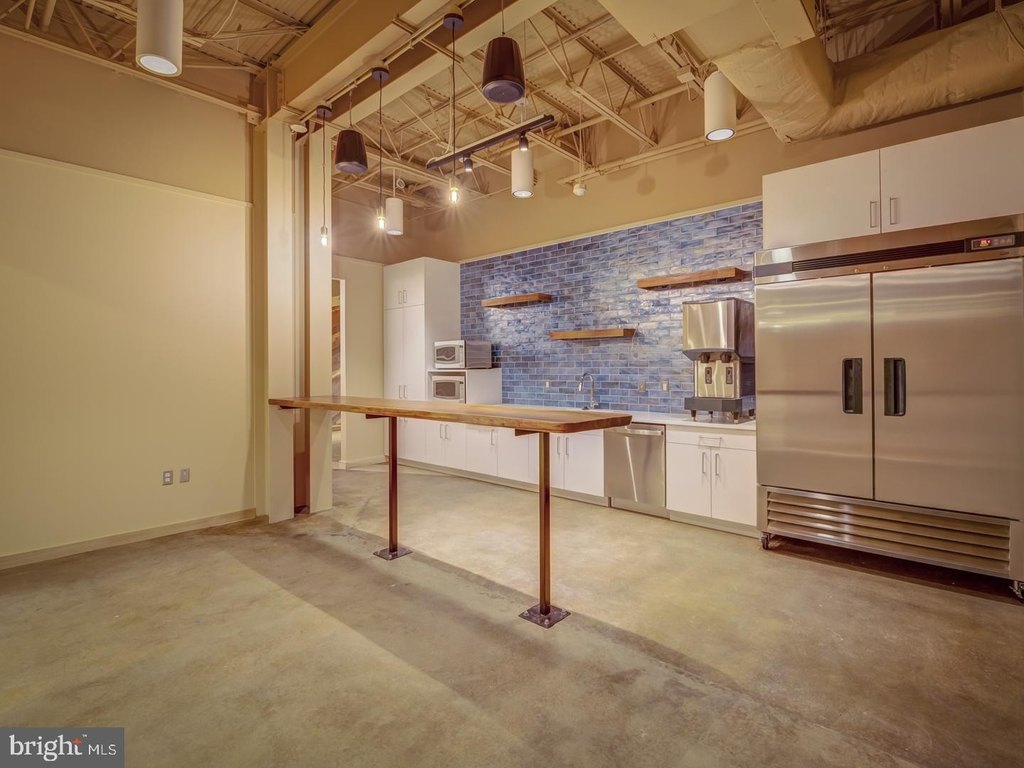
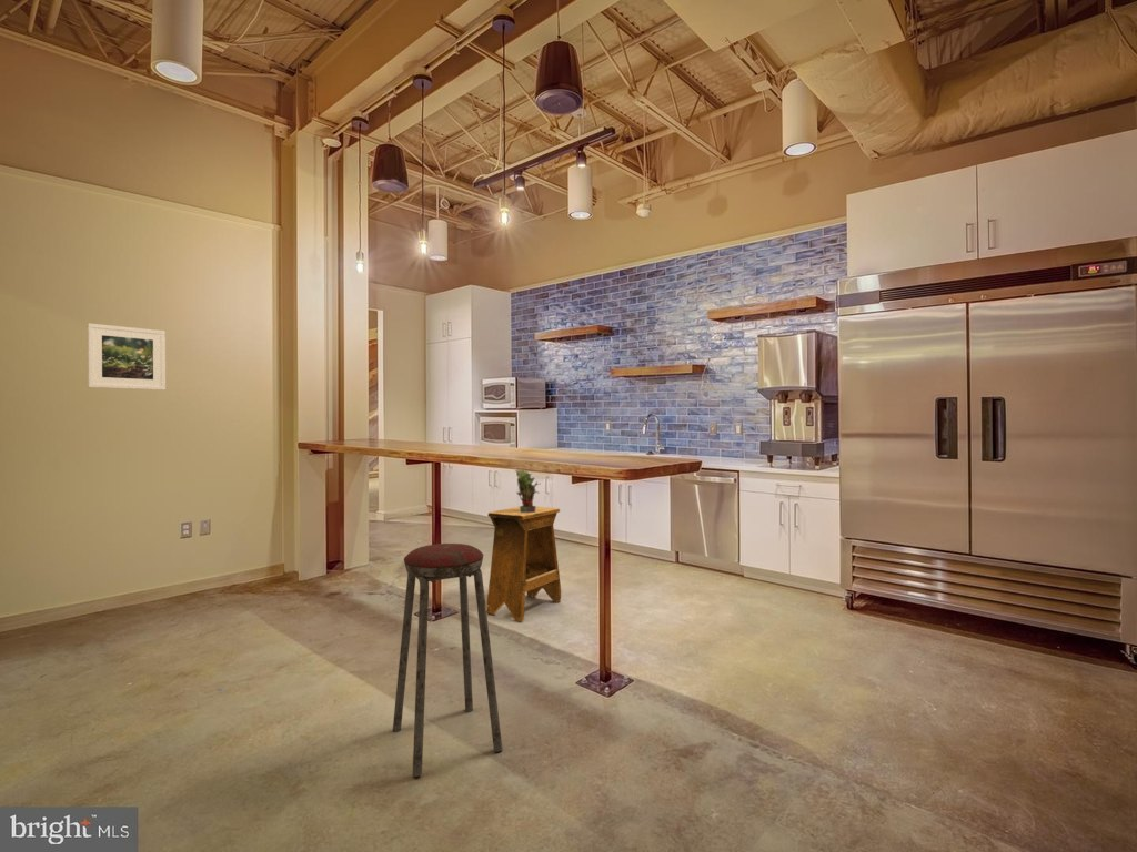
+ potted plant [514,469,541,513]
+ music stool [392,542,503,778]
+ stool [485,506,562,622]
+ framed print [87,323,167,392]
